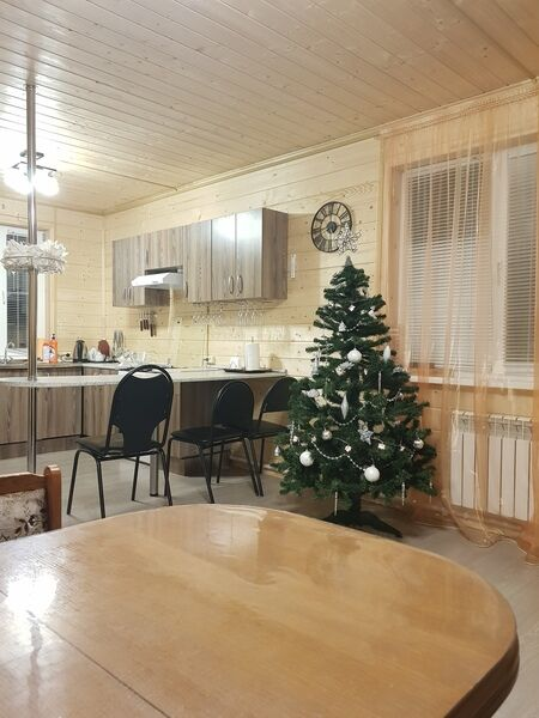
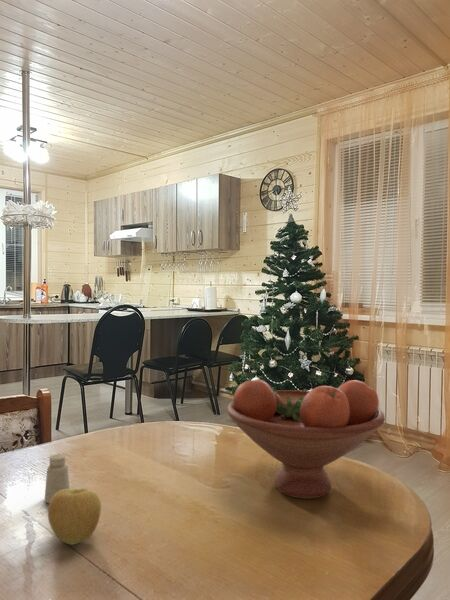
+ fruit bowl [226,379,386,500]
+ saltshaker [44,453,71,504]
+ apple [47,487,102,546]
